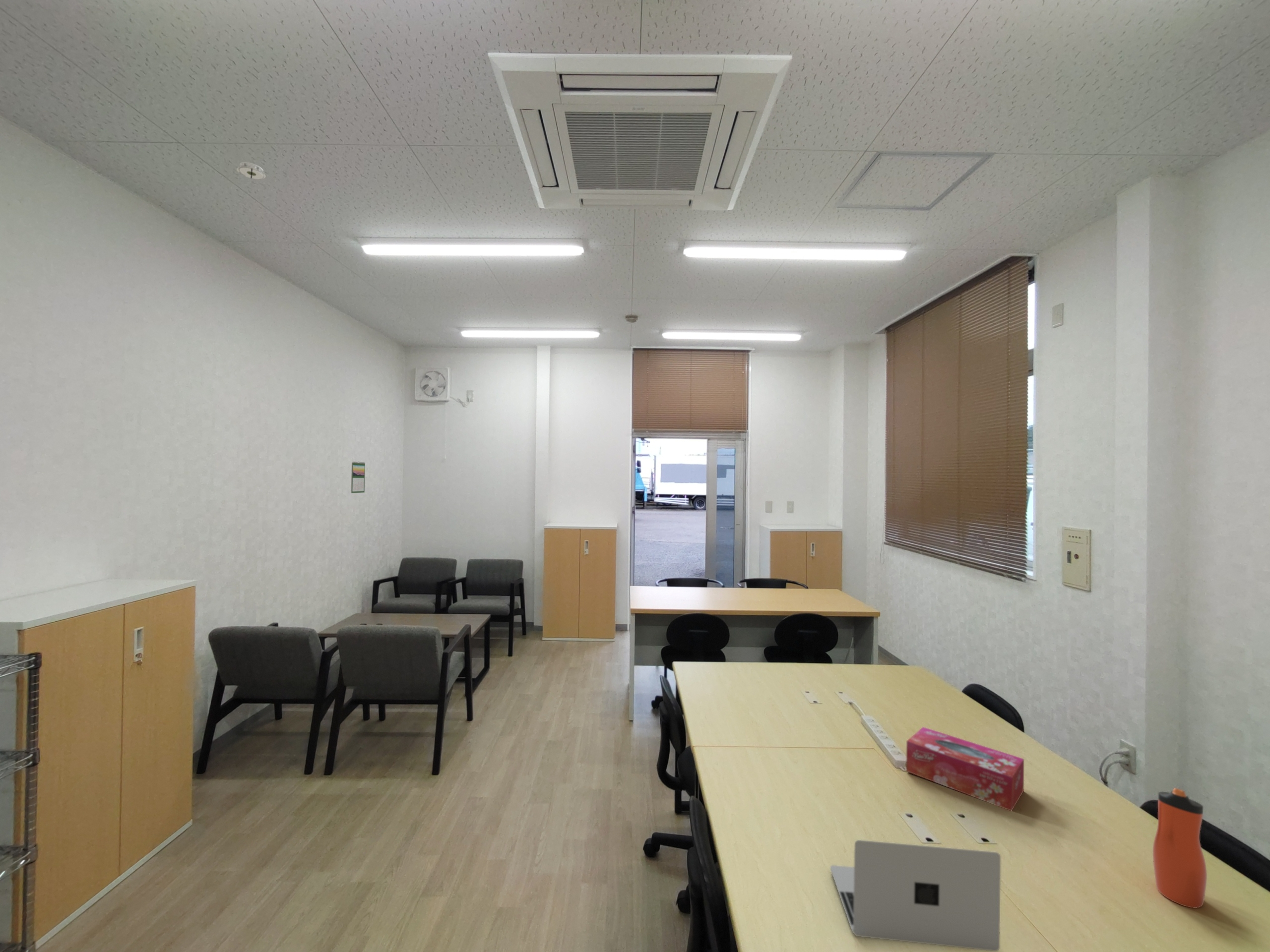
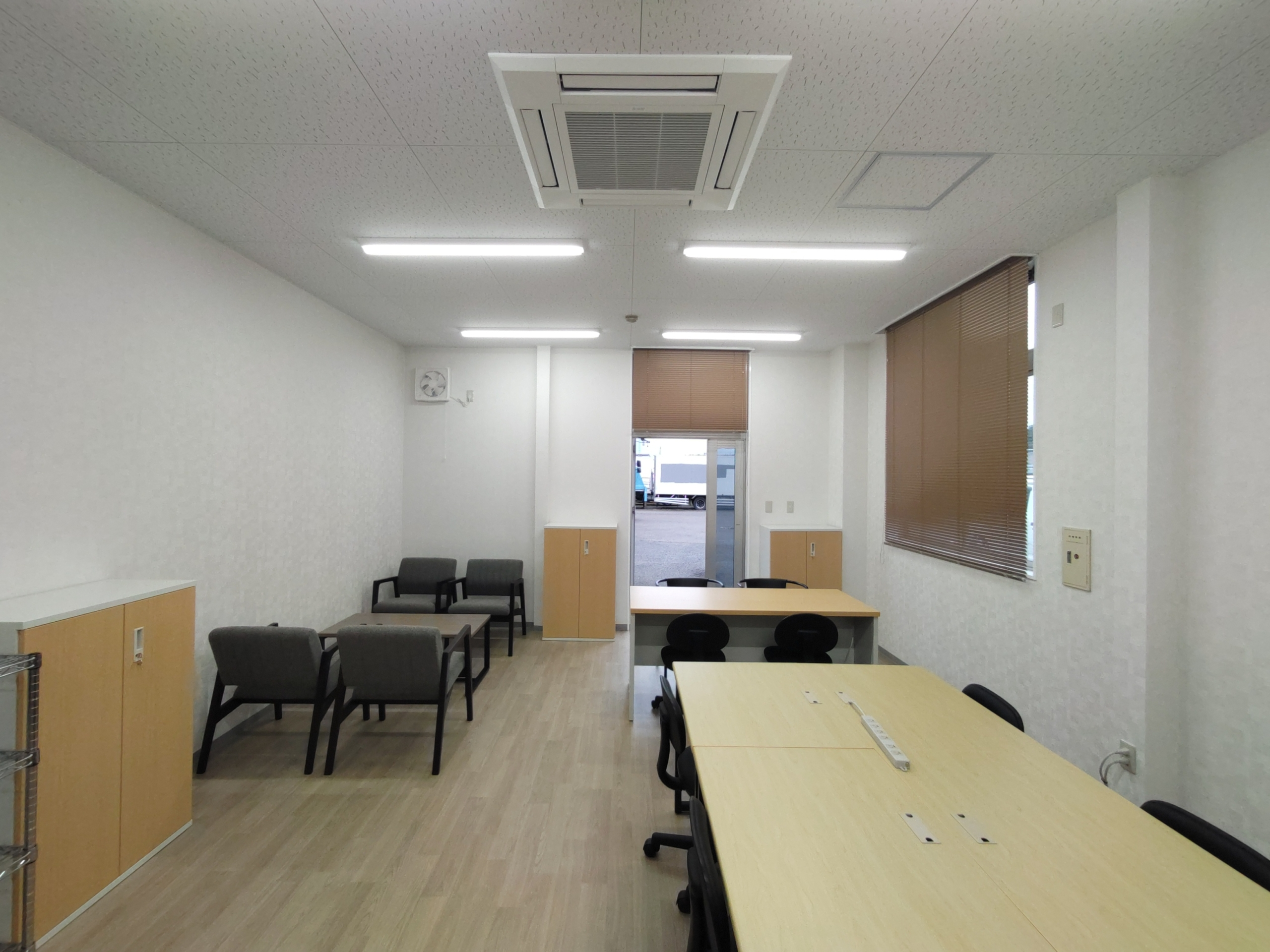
- smoke detector [236,162,266,179]
- water bottle [1152,787,1207,909]
- laptop [830,839,1001,952]
- tissue box [906,726,1024,812]
- calendar [351,461,366,494]
